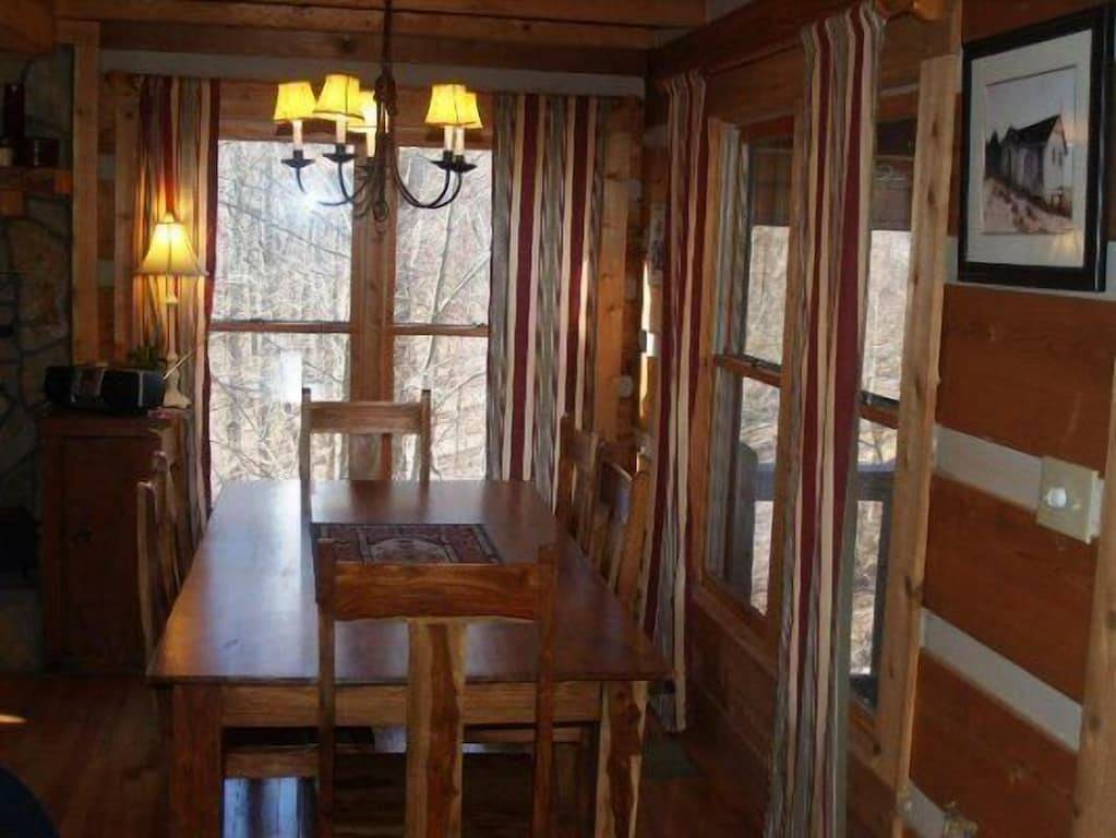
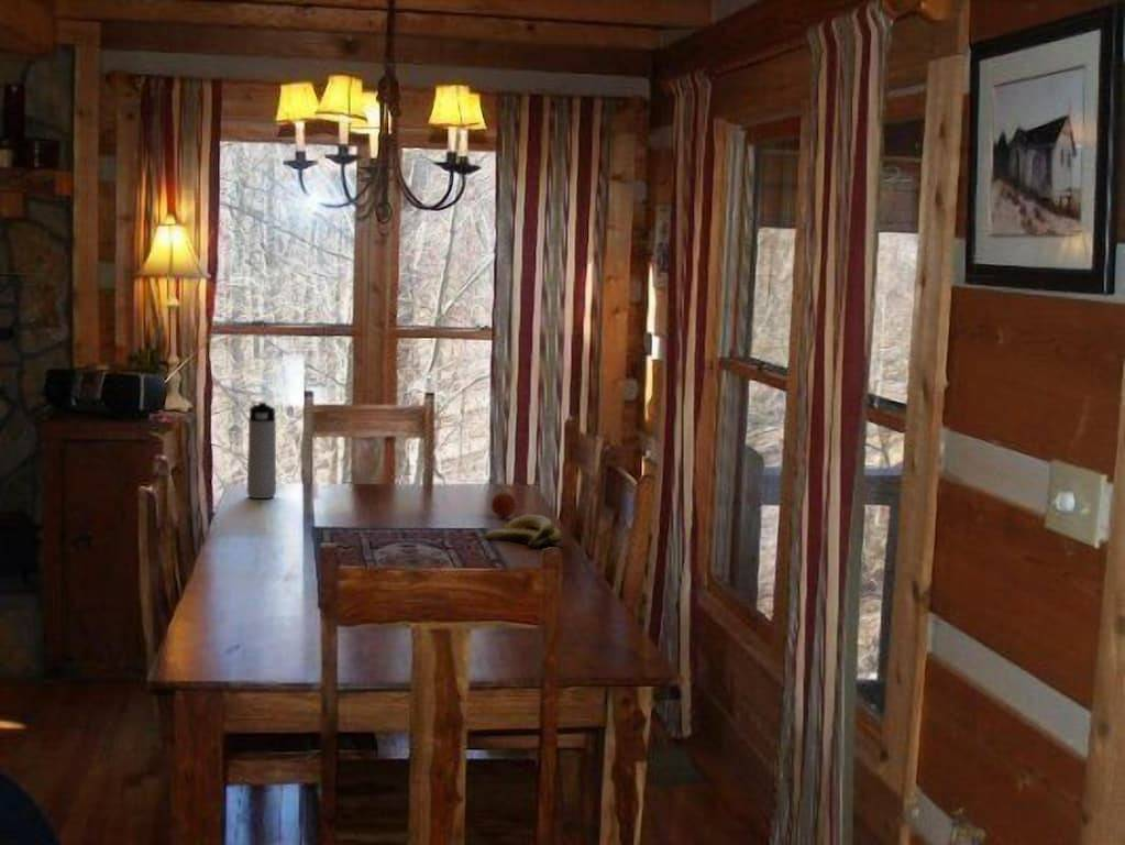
+ thermos bottle [246,402,277,500]
+ banana [483,514,563,549]
+ fruit [490,489,517,518]
